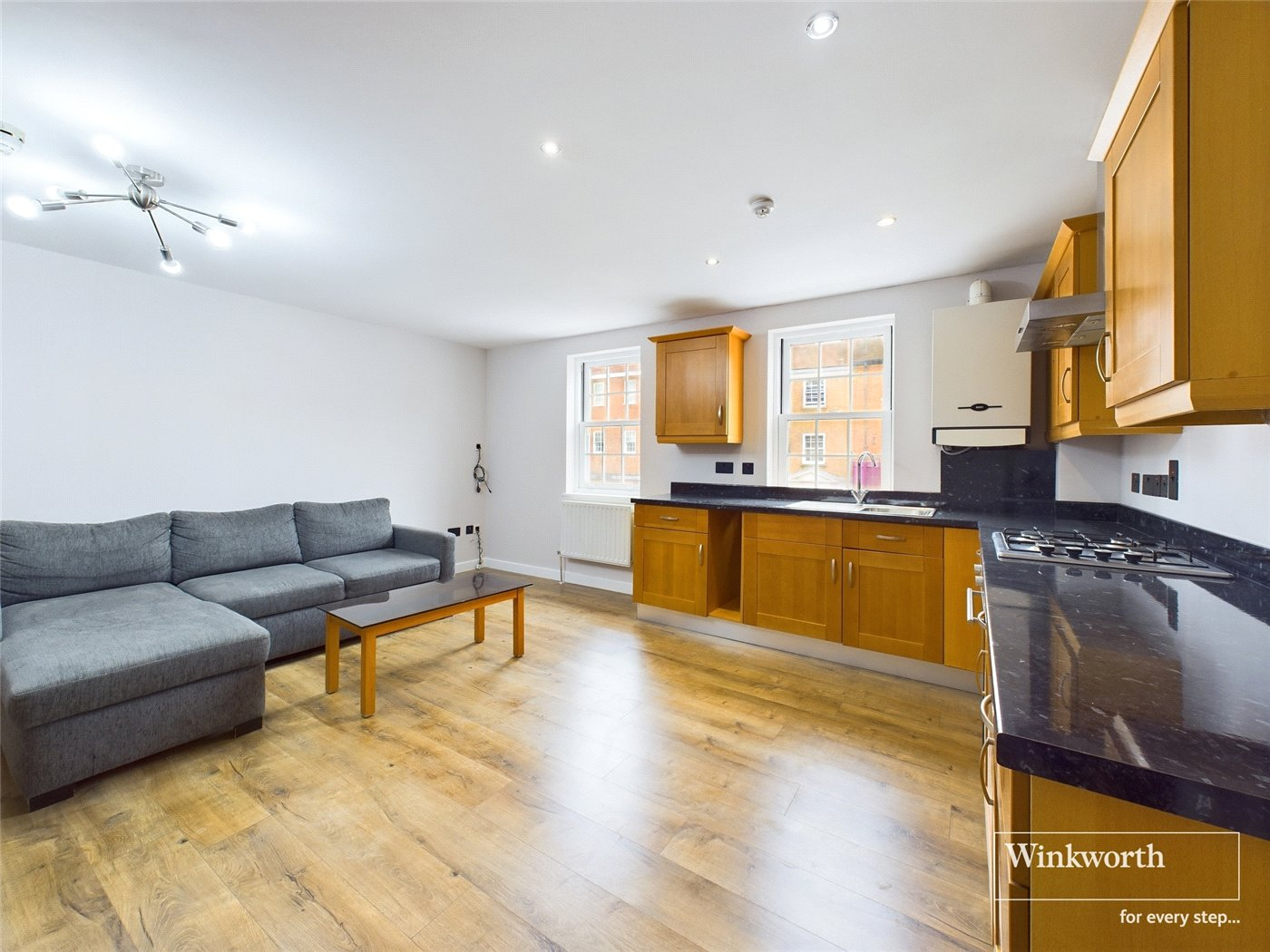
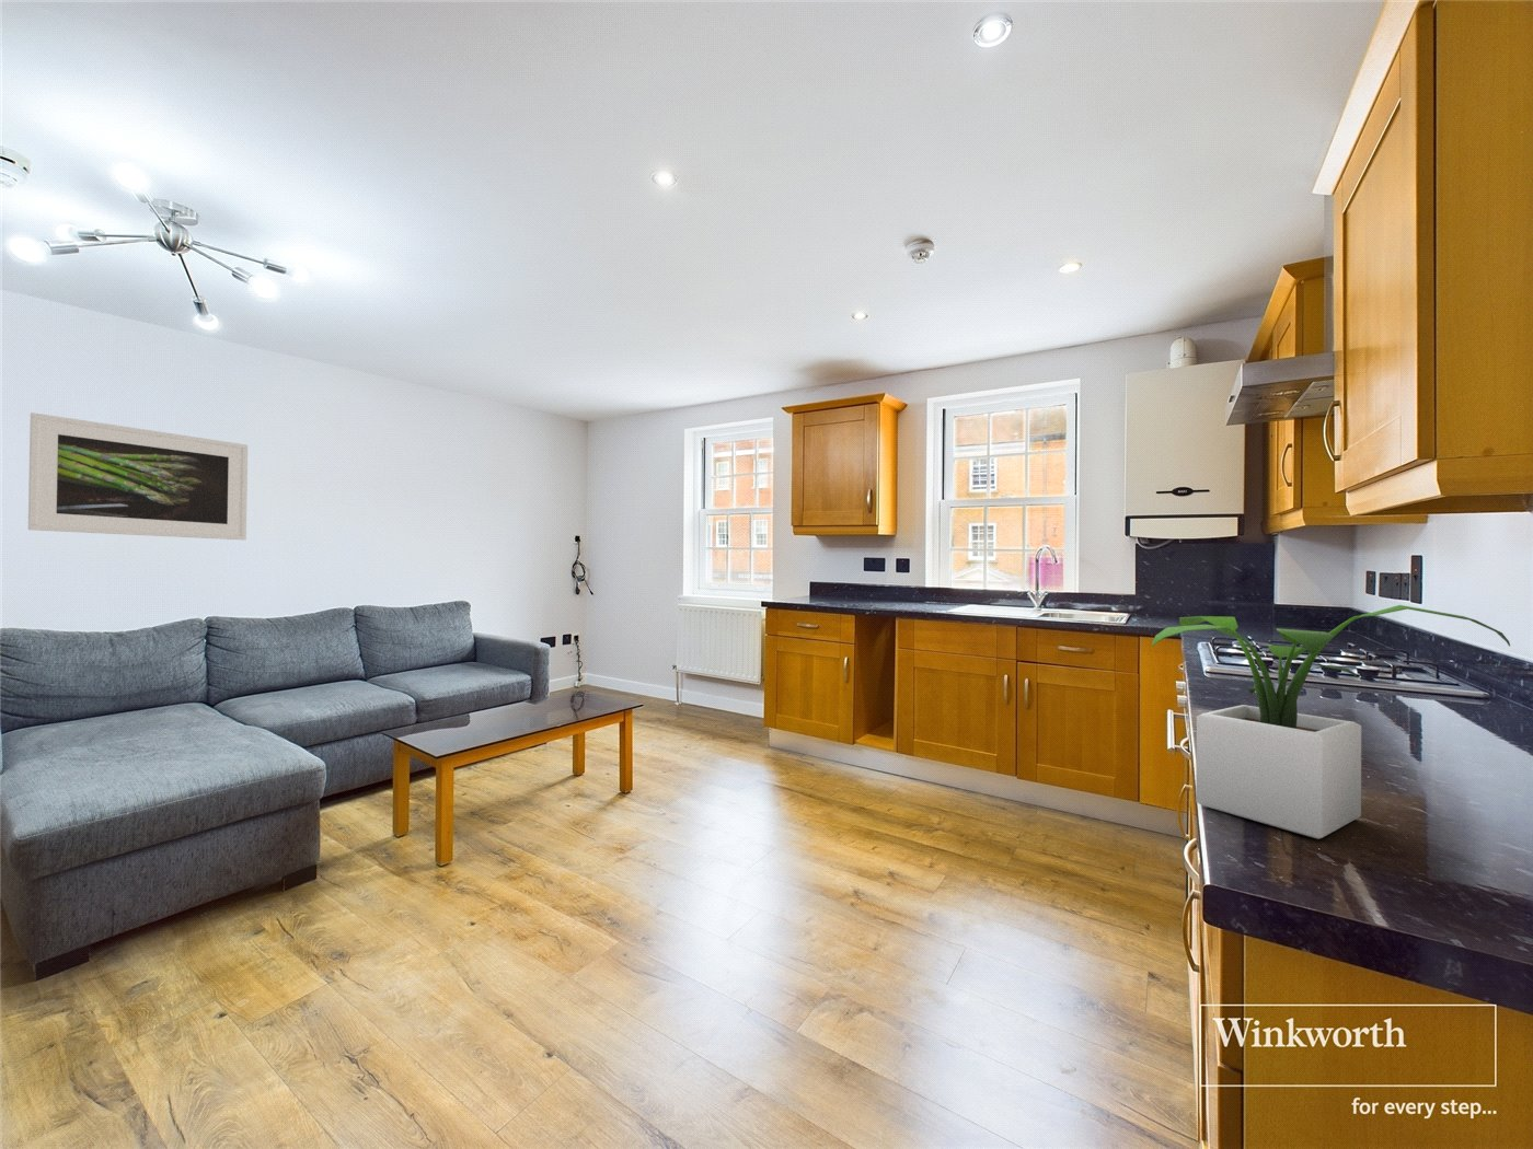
+ potted plant [1150,603,1511,840]
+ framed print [28,412,249,541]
